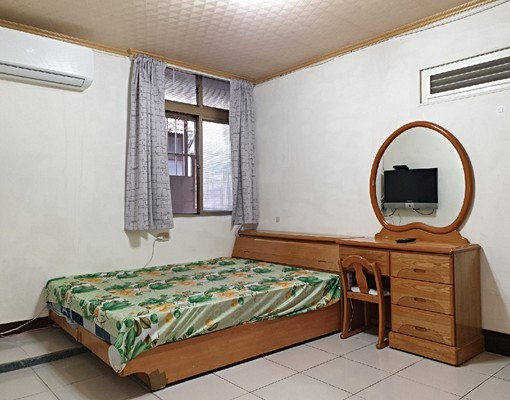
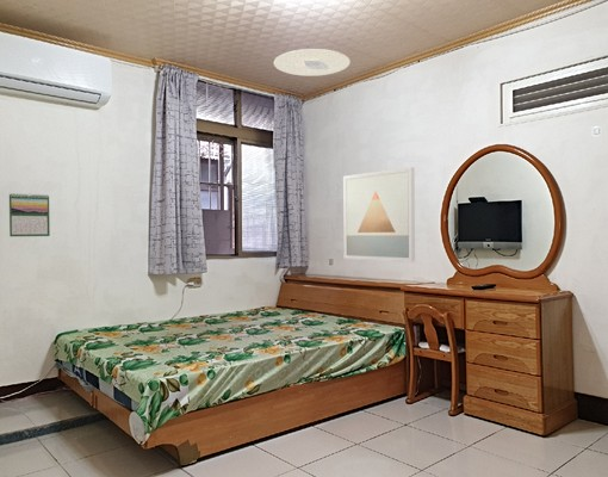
+ wall art [342,166,416,262]
+ calendar [8,192,51,237]
+ ceiling light [273,48,352,78]
